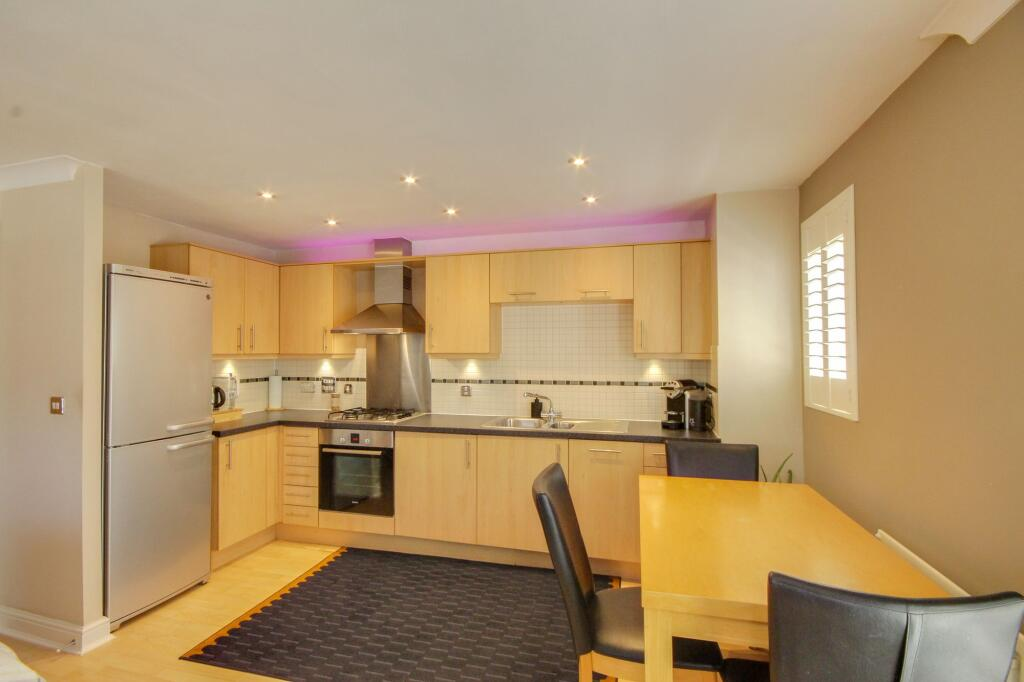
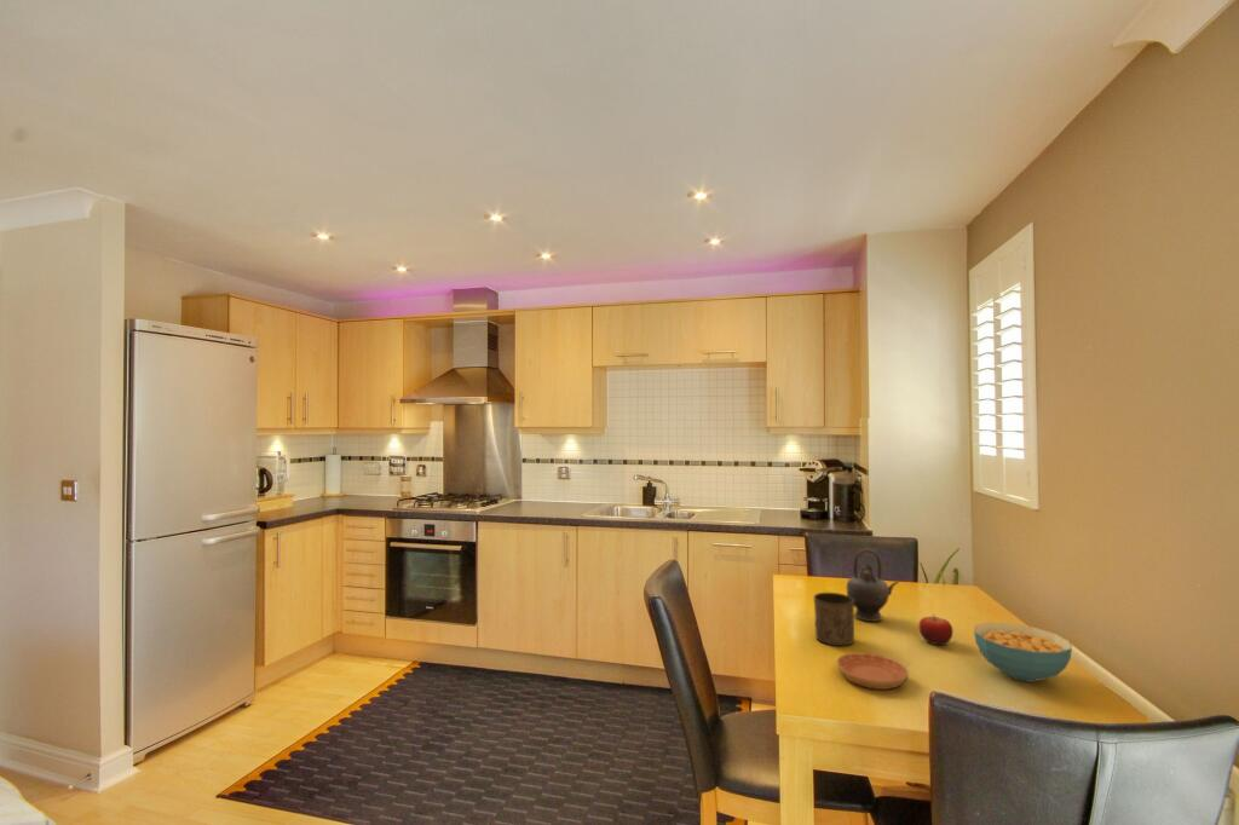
+ teapot [846,548,900,623]
+ cereal bowl [973,622,1073,683]
+ saucer [835,652,910,691]
+ cup [813,592,855,647]
+ fruit [918,613,953,646]
